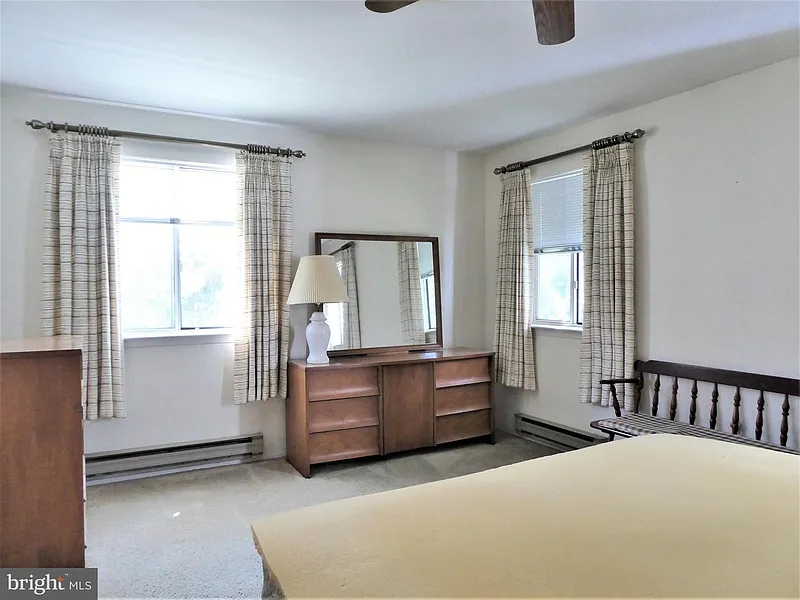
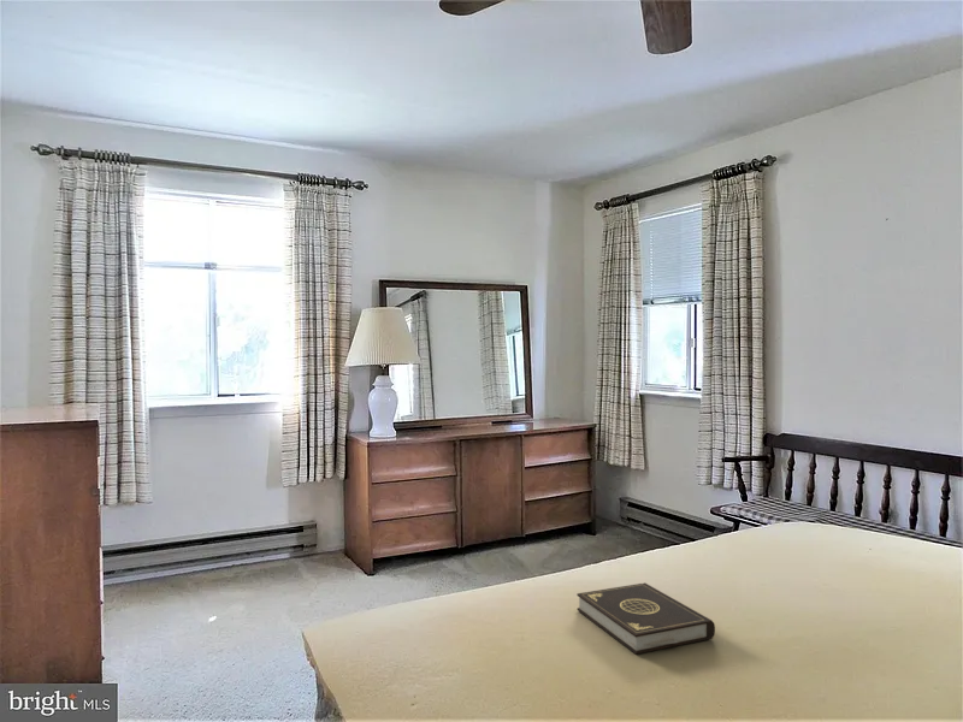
+ book [577,582,716,656]
